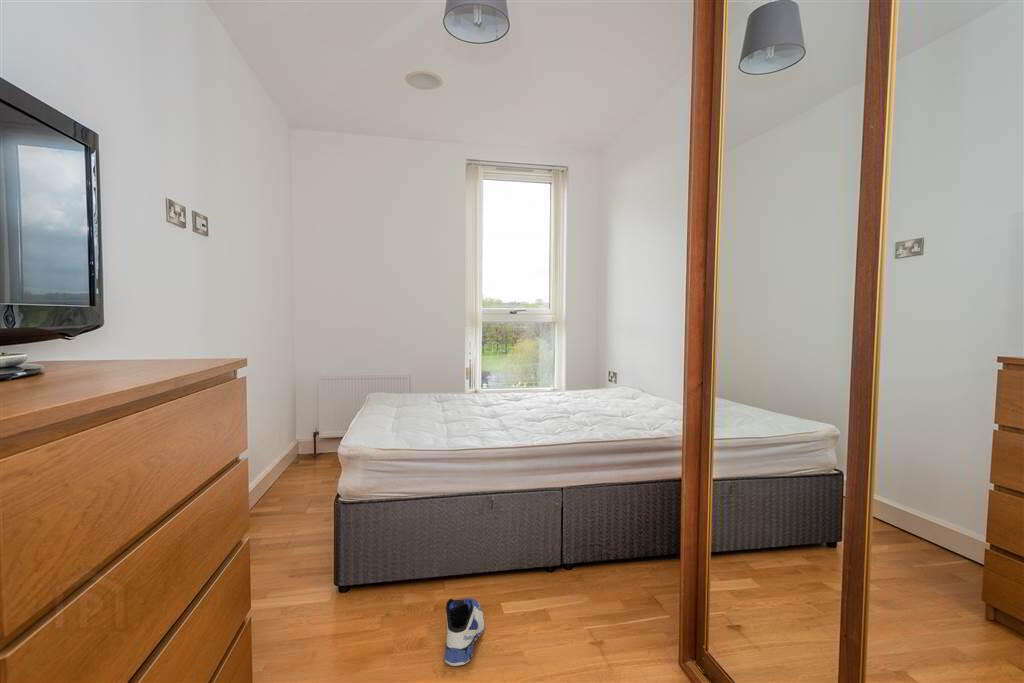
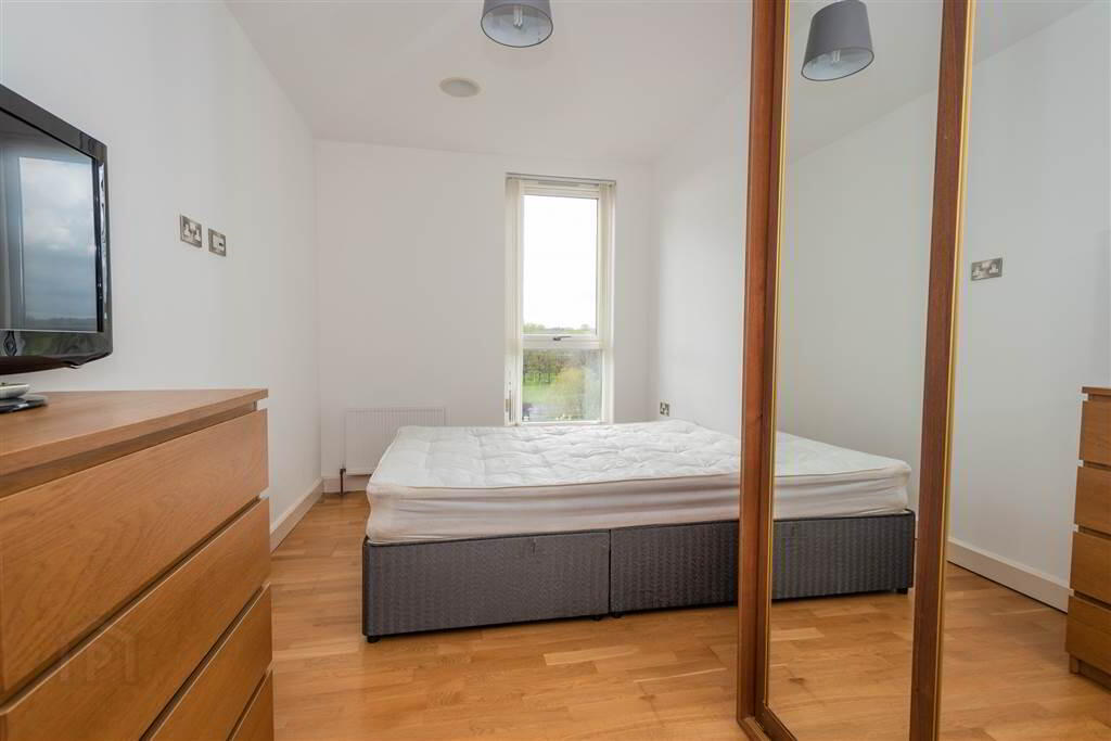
- sneaker [443,597,485,667]
